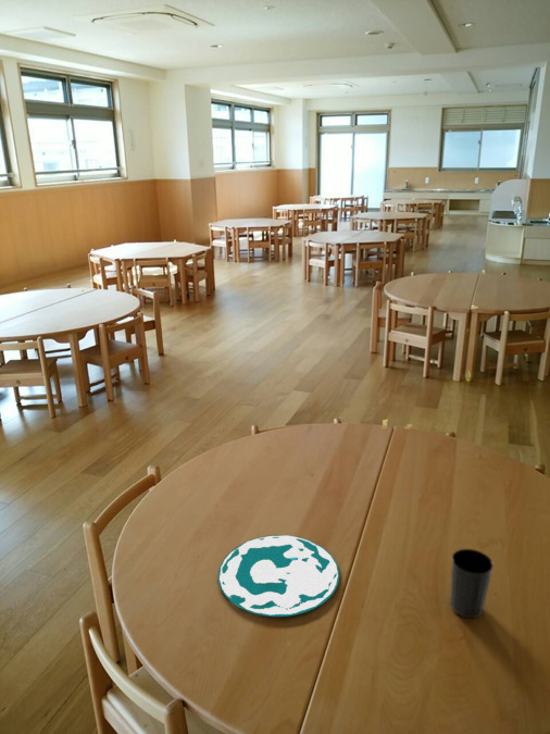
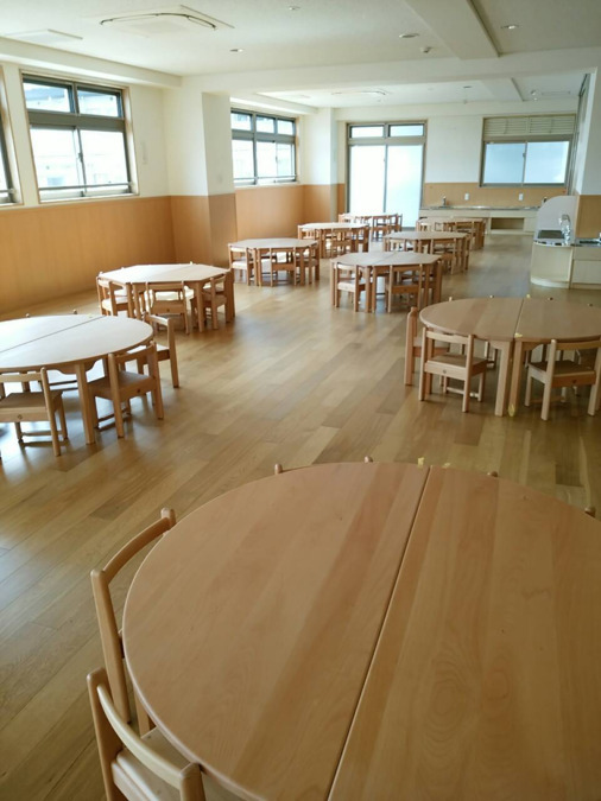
- plate [217,534,340,618]
- cup [450,548,495,619]
